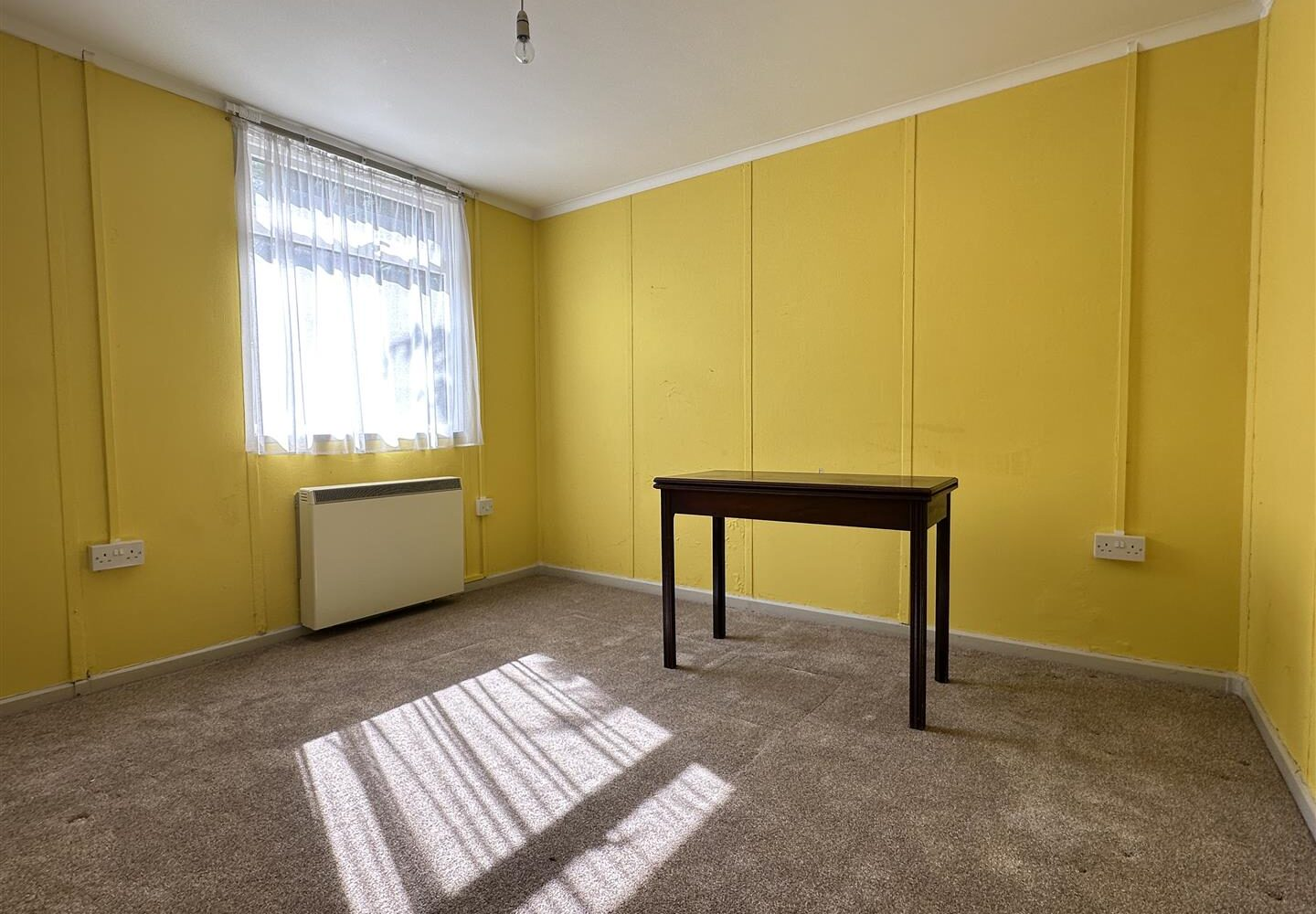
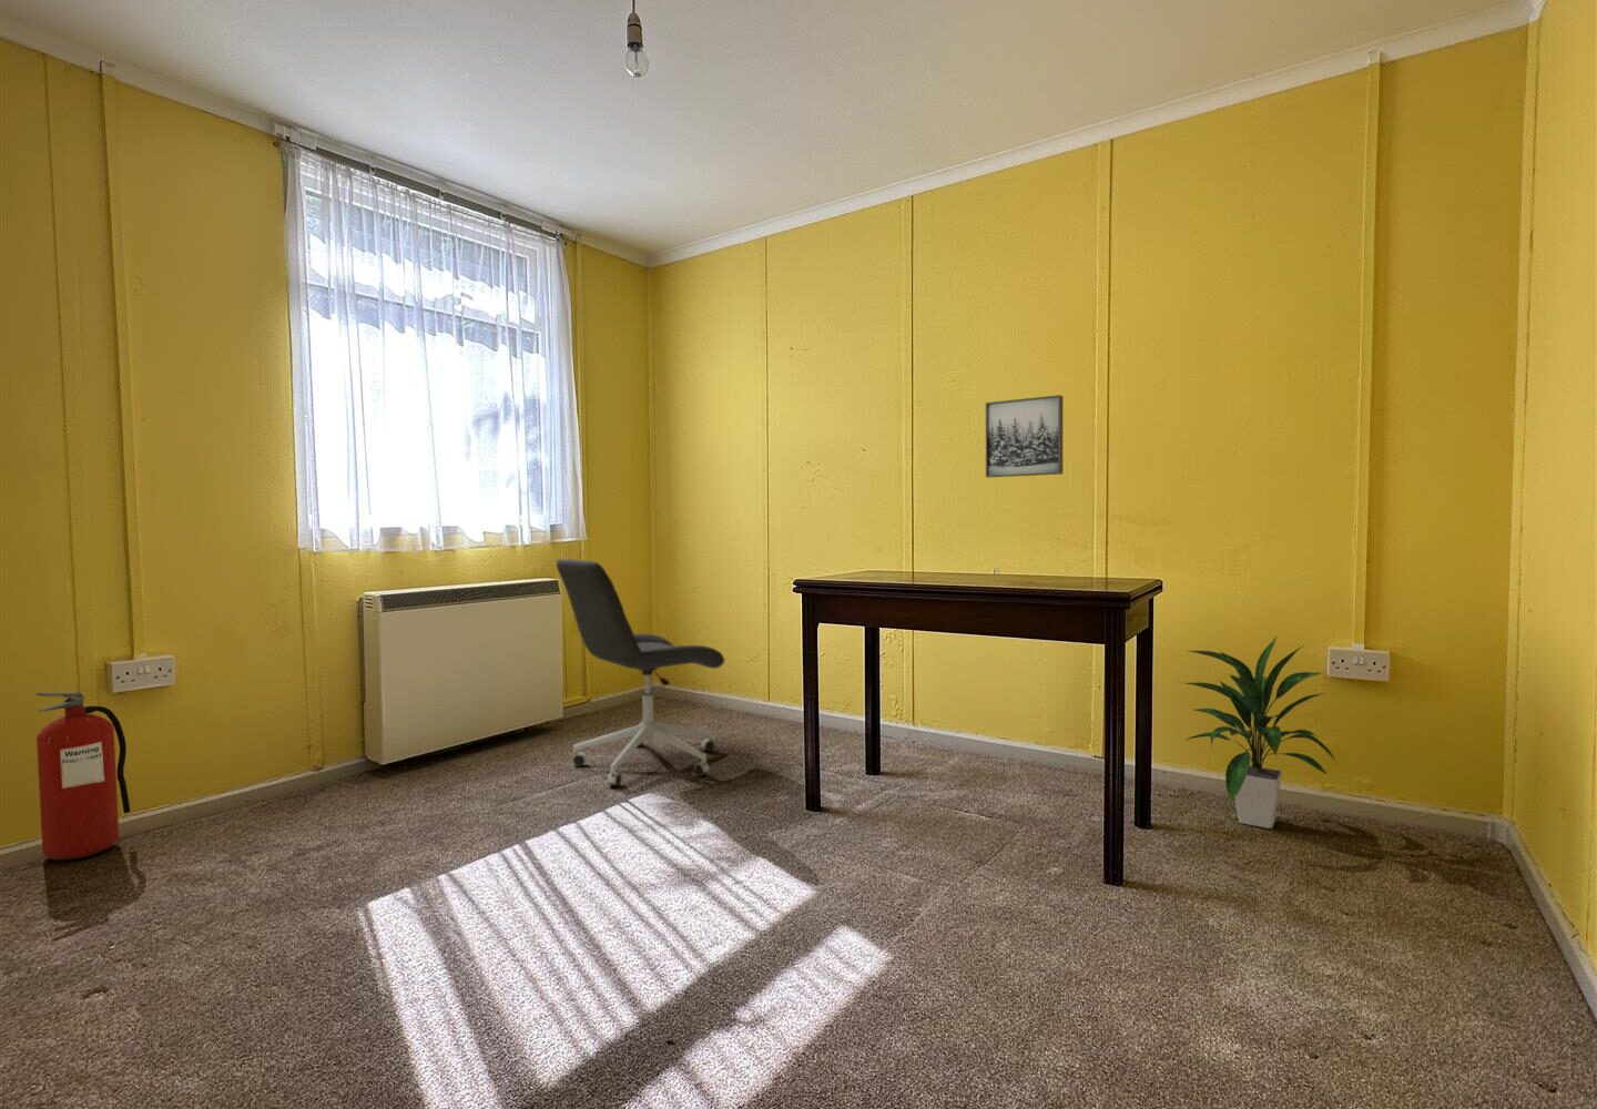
+ fire extinguisher [34,690,132,860]
+ indoor plant [1177,635,1337,830]
+ wall art [985,393,1064,478]
+ office chair [555,558,726,787]
